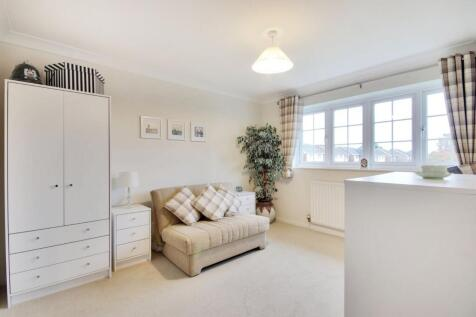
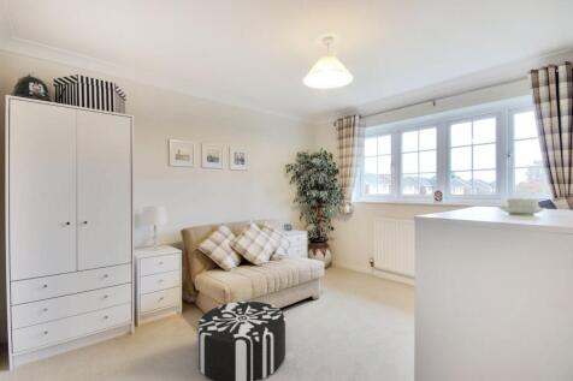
+ pouf [196,300,286,381]
